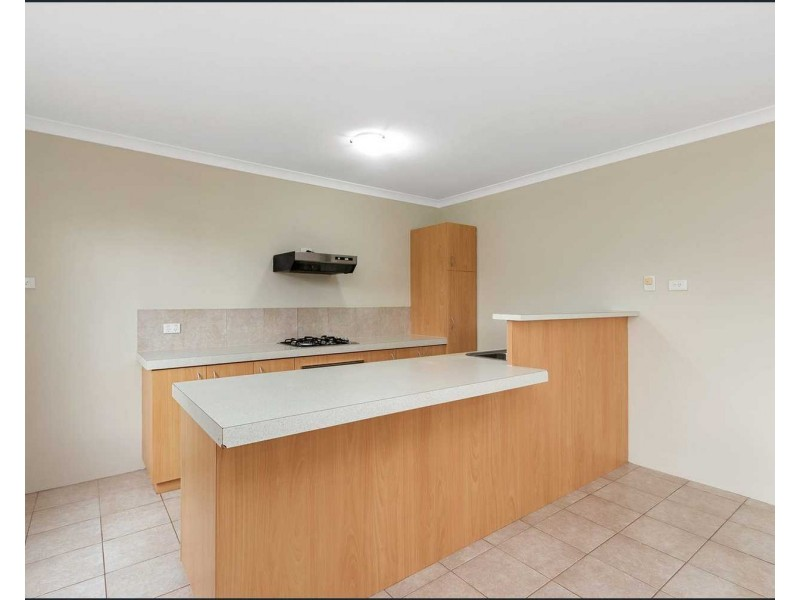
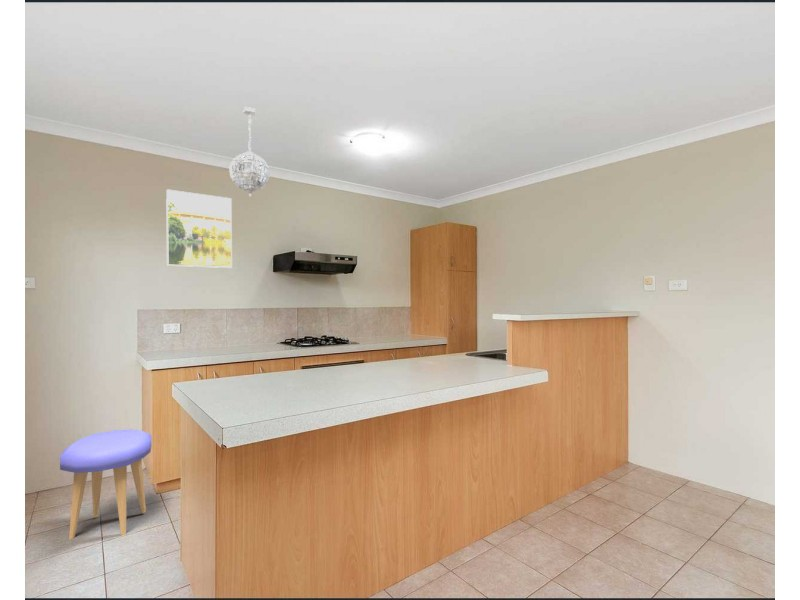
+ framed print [165,188,233,269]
+ stool [59,429,152,540]
+ pendant light [228,106,271,197]
